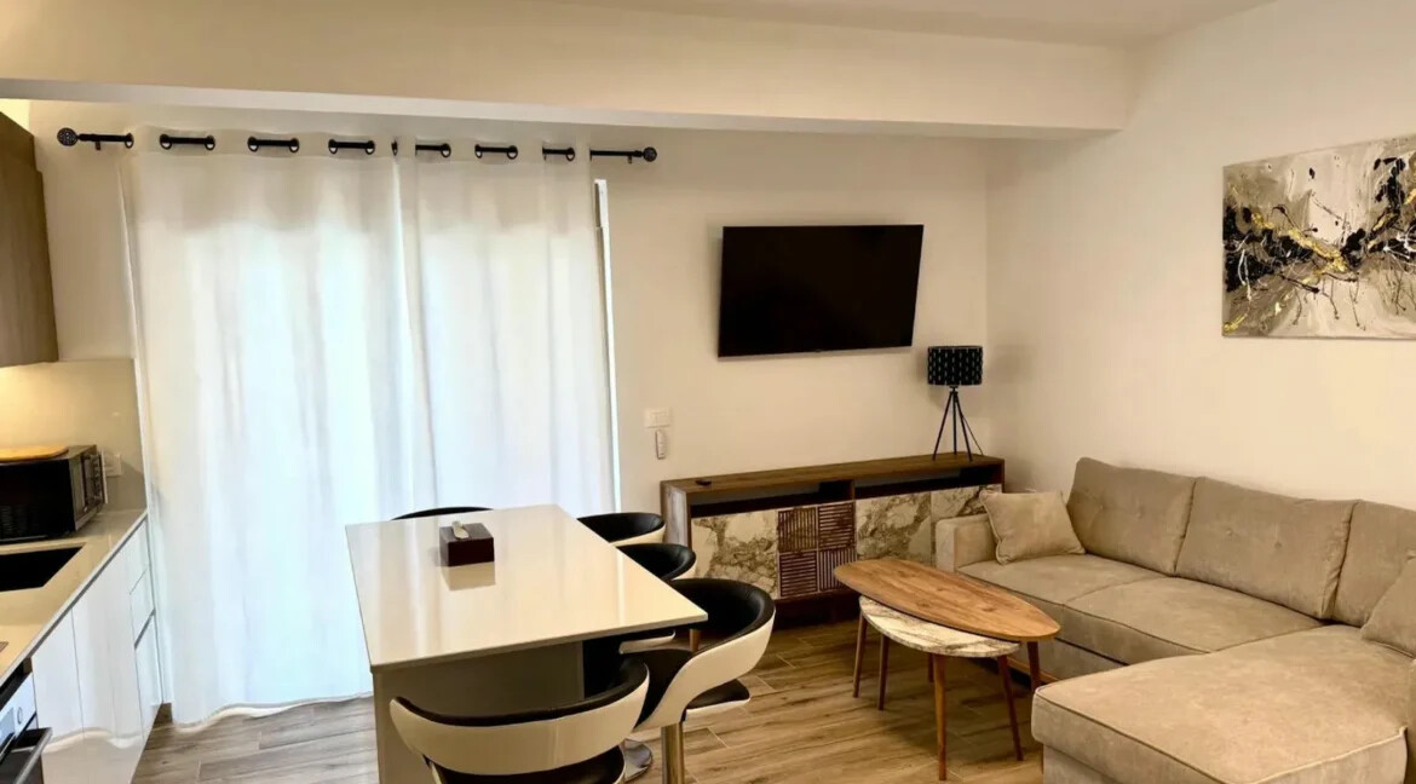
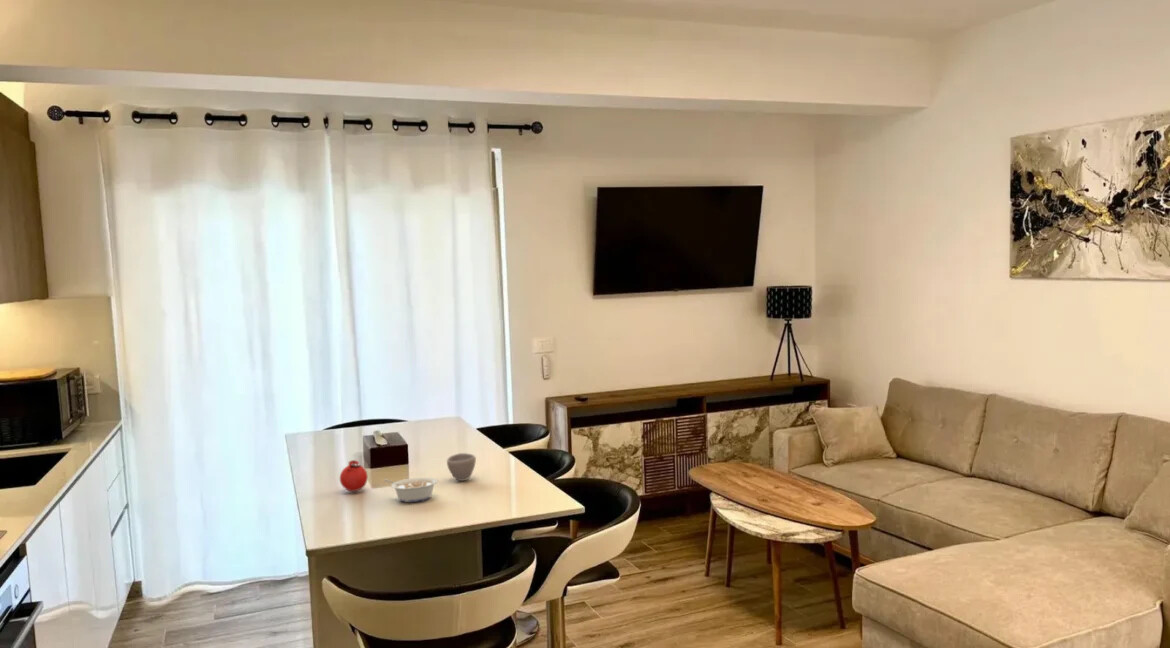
+ cup [446,452,477,482]
+ legume [383,477,438,503]
+ fruit [339,459,369,492]
